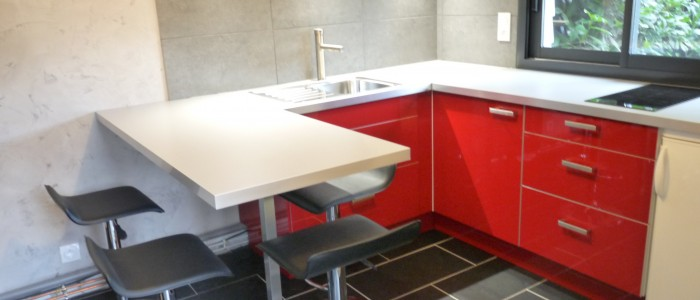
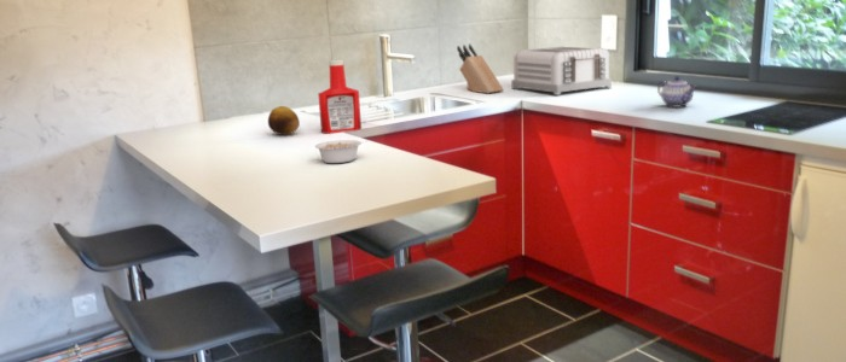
+ legume [314,139,370,164]
+ teapot [656,75,697,109]
+ toaster [510,46,613,97]
+ knife block [456,43,505,94]
+ soap bottle [317,58,363,135]
+ fruit [267,105,301,136]
